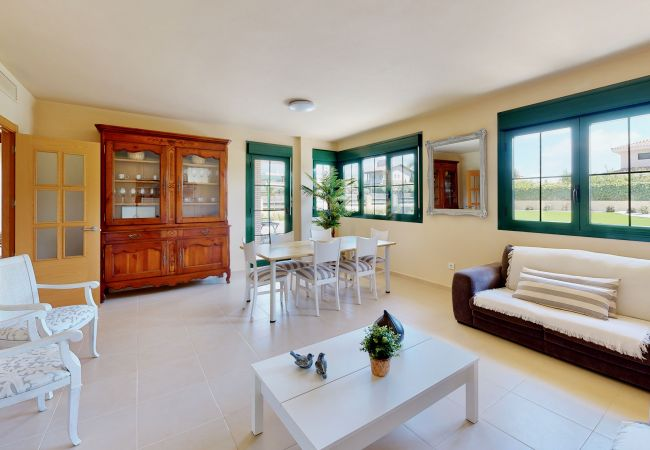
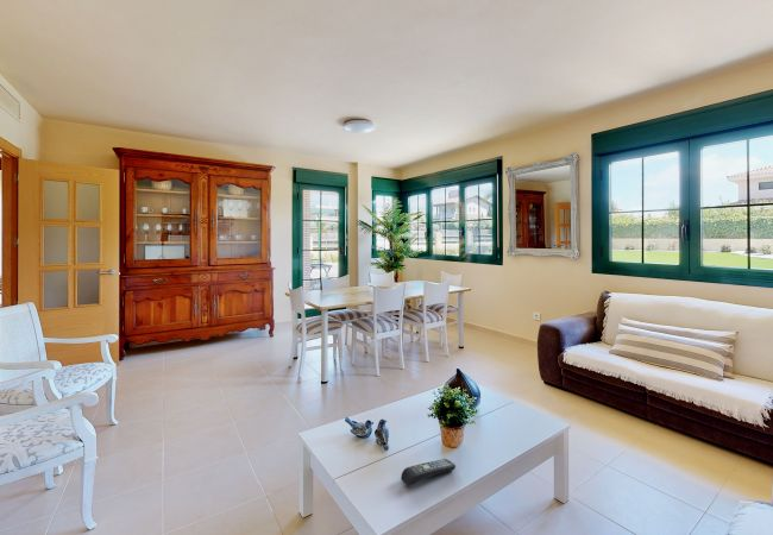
+ remote control [400,458,457,486]
